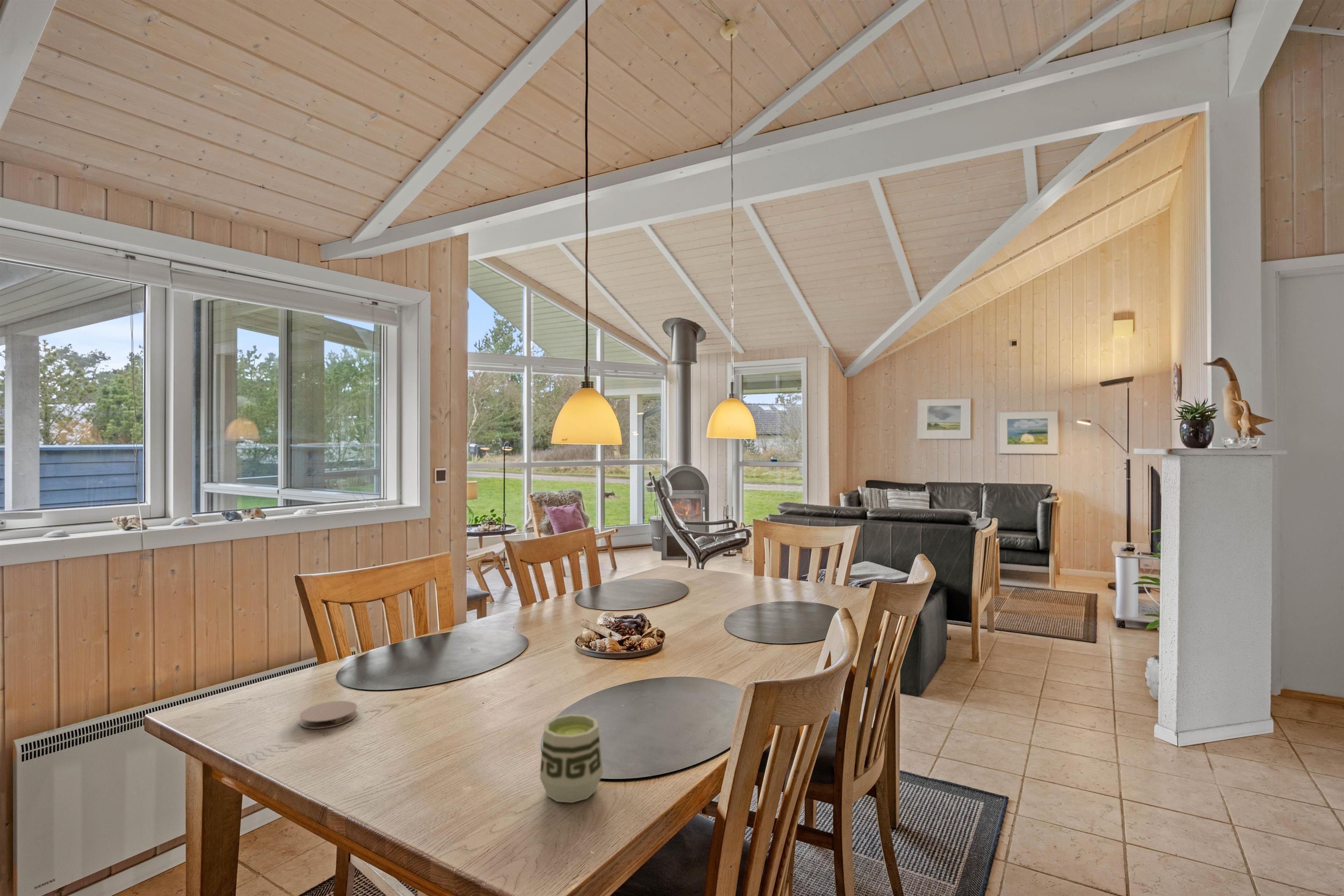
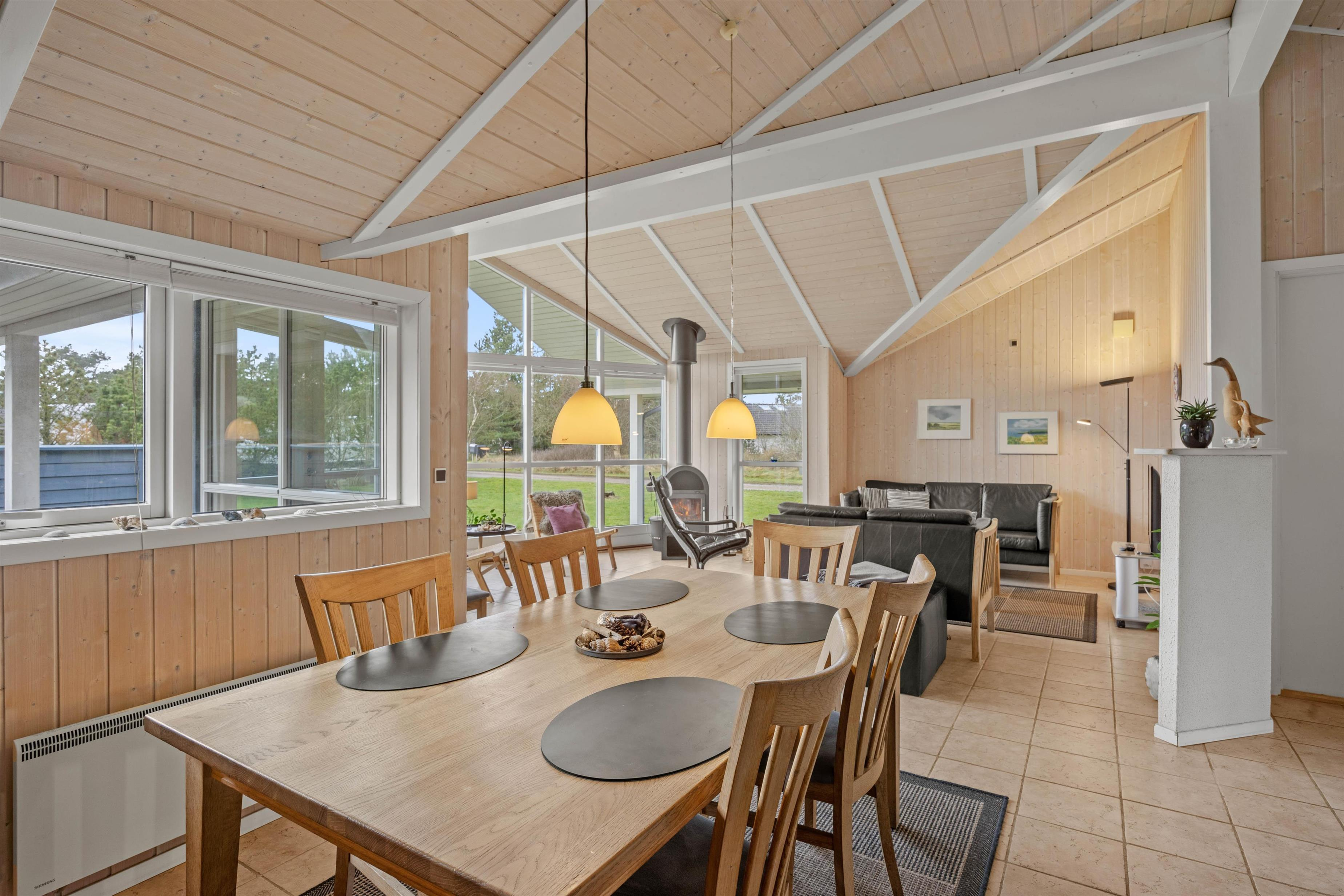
- cup [540,714,603,803]
- coaster [299,700,357,729]
